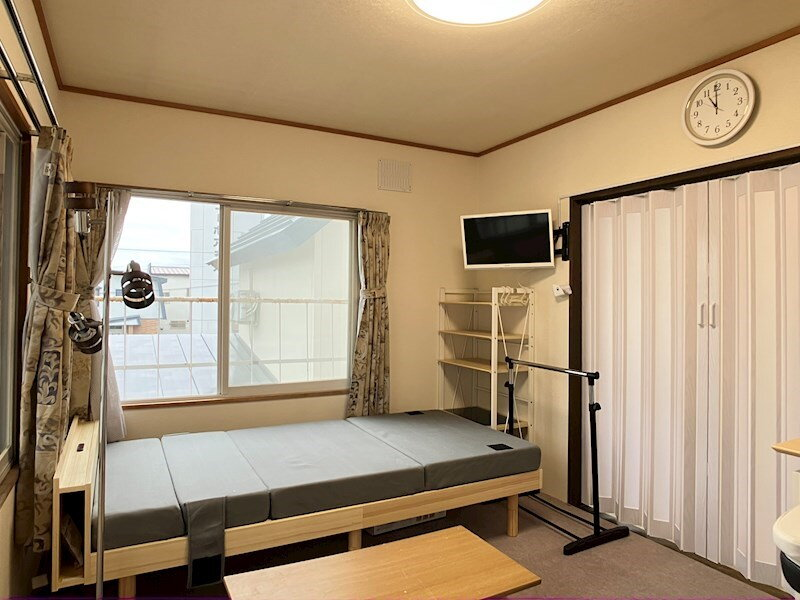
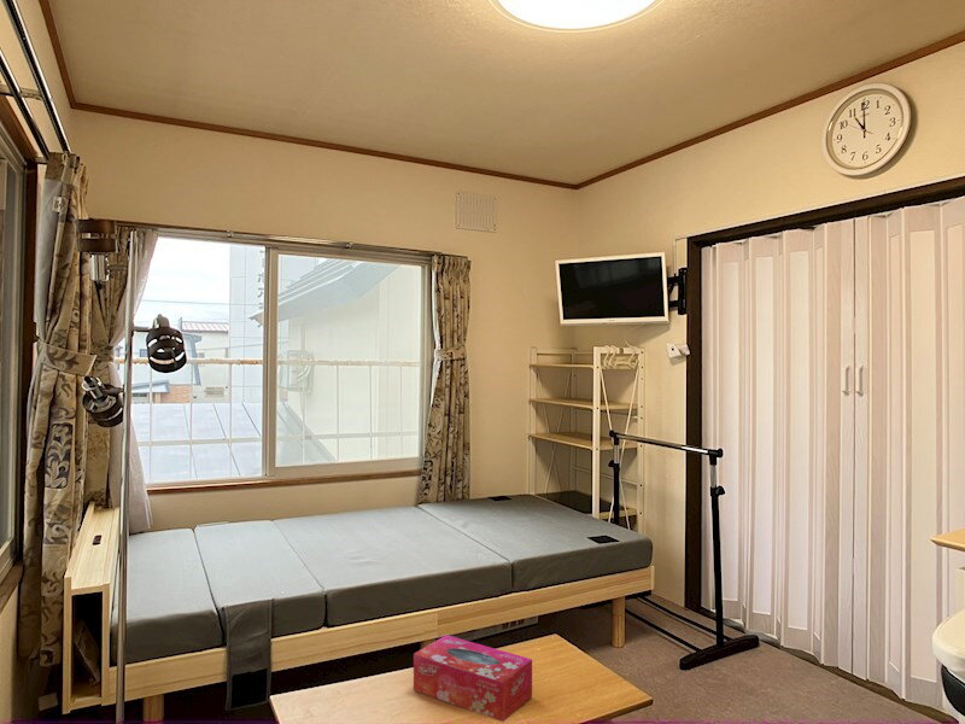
+ tissue box [413,634,533,723]
